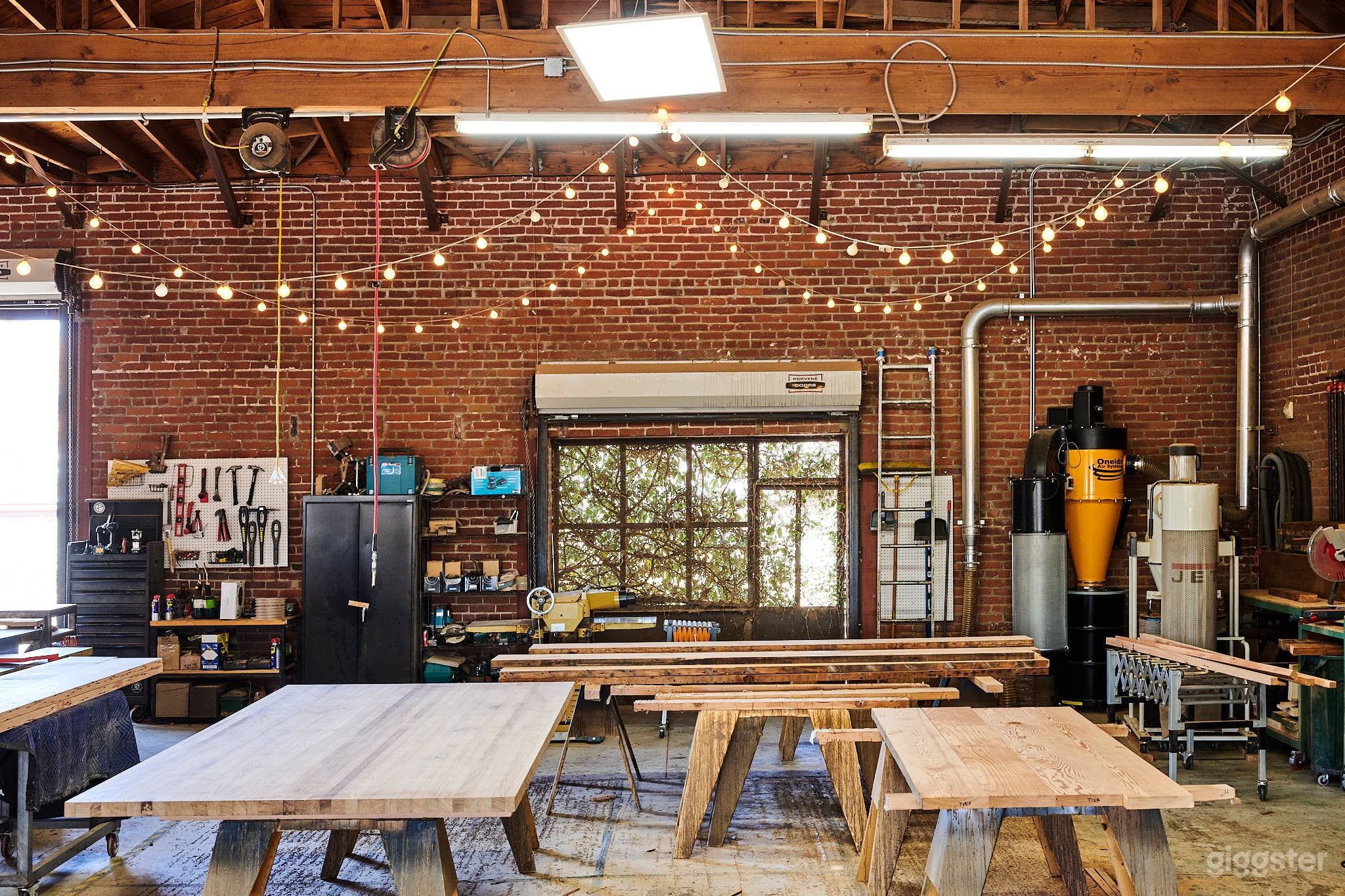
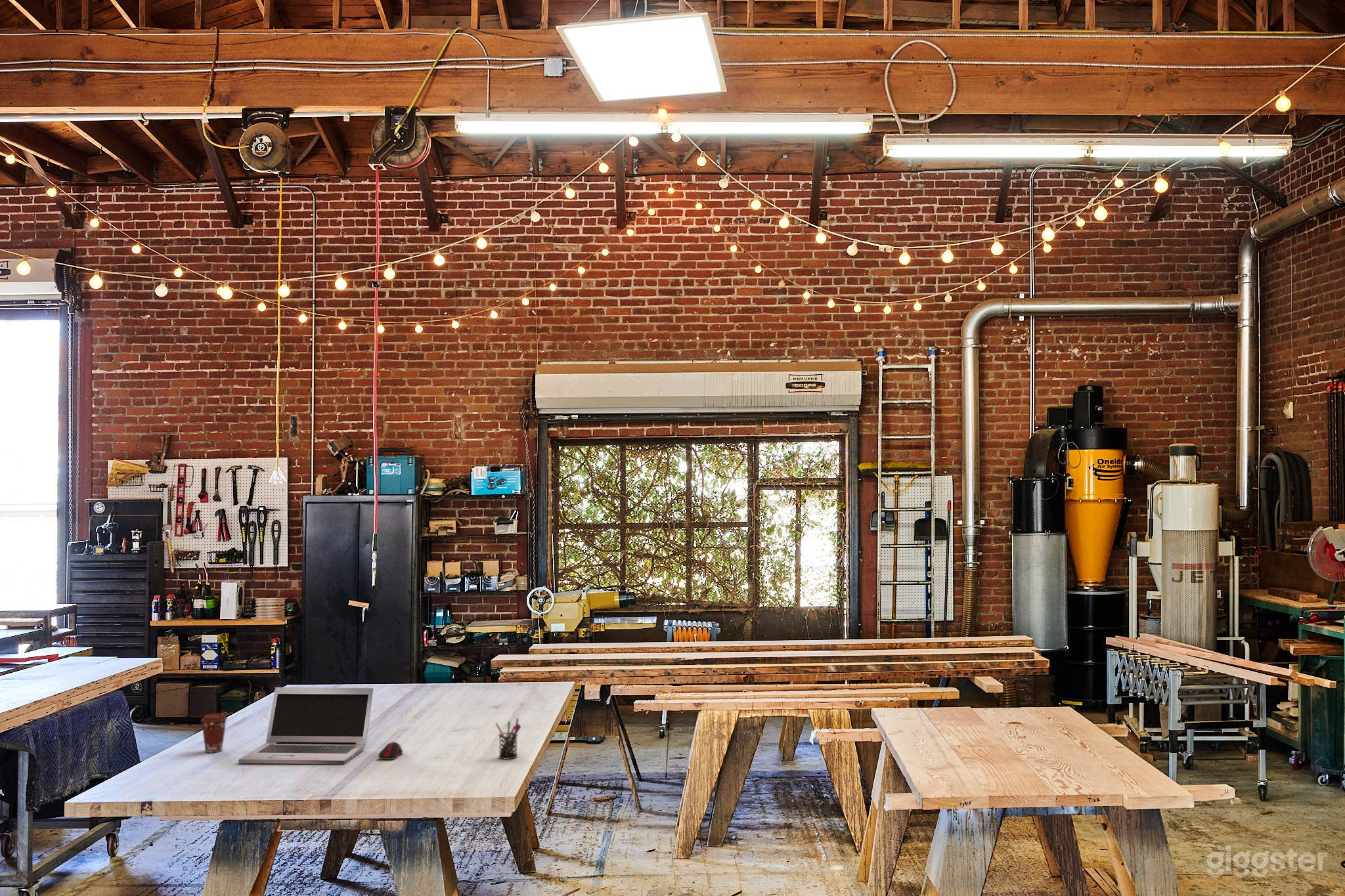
+ computer mouse [378,741,404,760]
+ laptop [238,687,374,765]
+ coffee cup [200,713,228,754]
+ pen holder [495,717,522,760]
